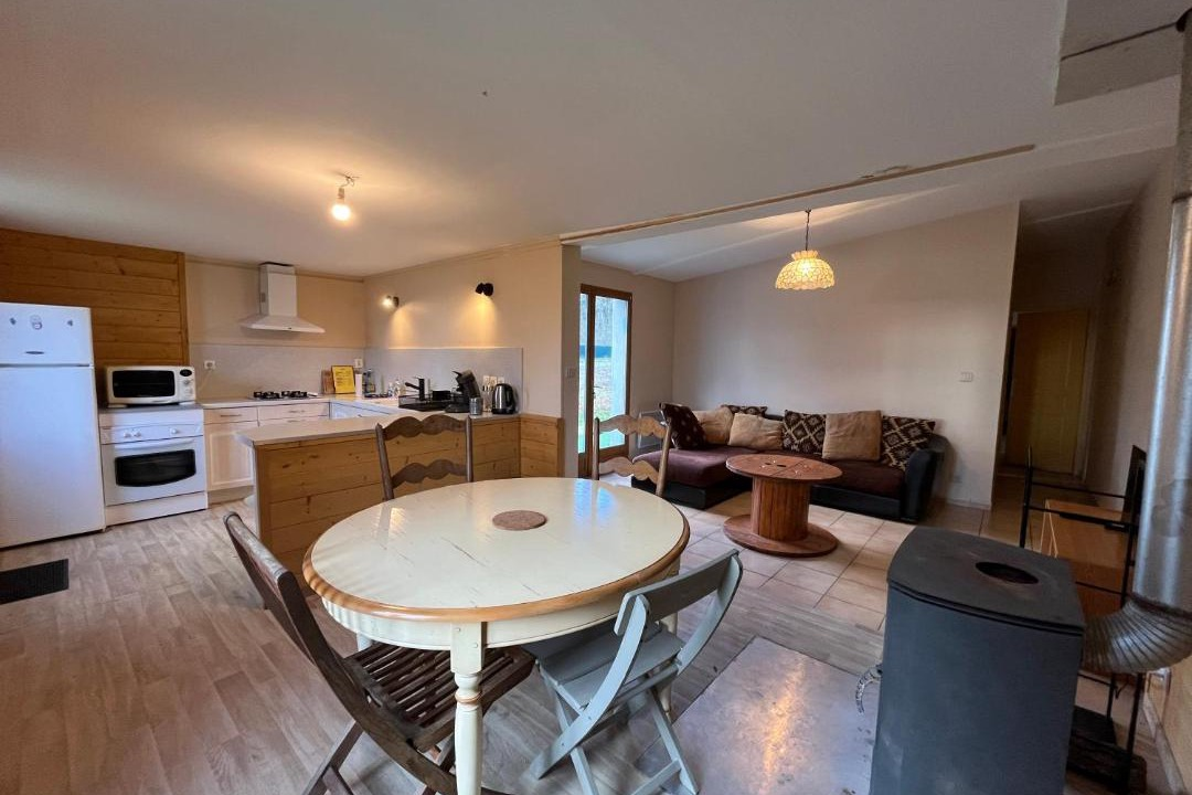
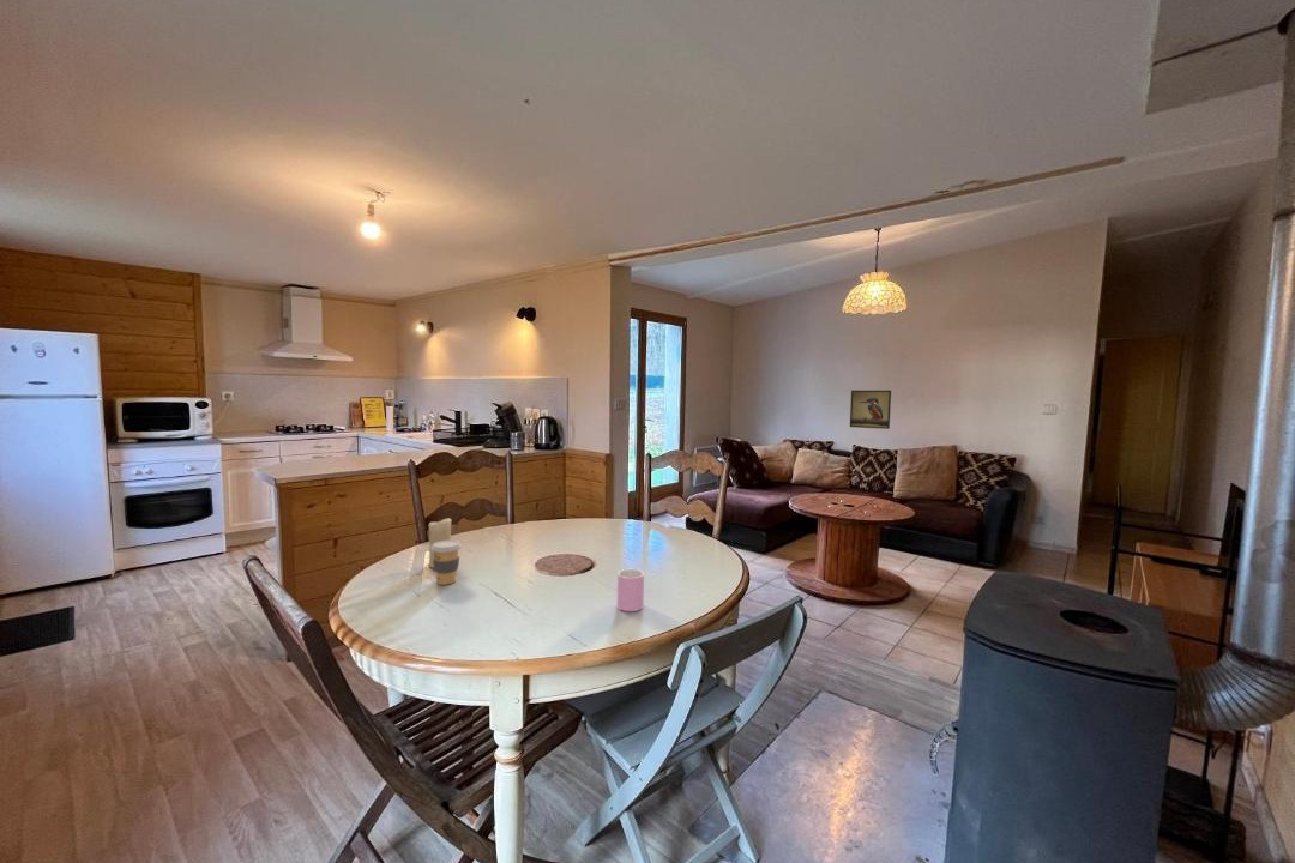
+ coffee cup [430,539,463,586]
+ candle [428,517,452,569]
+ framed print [849,390,892,430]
+ cup [616,568,645,612]
